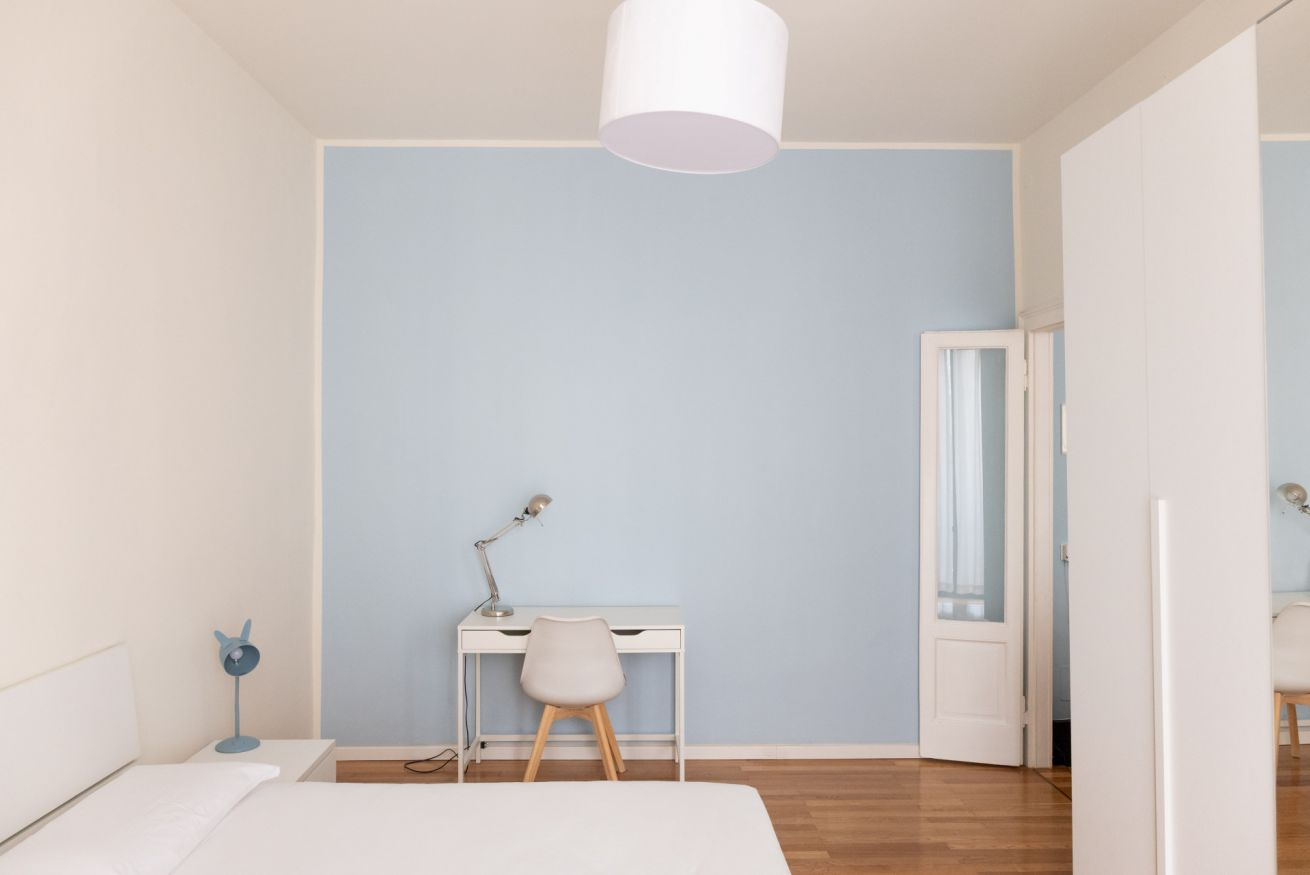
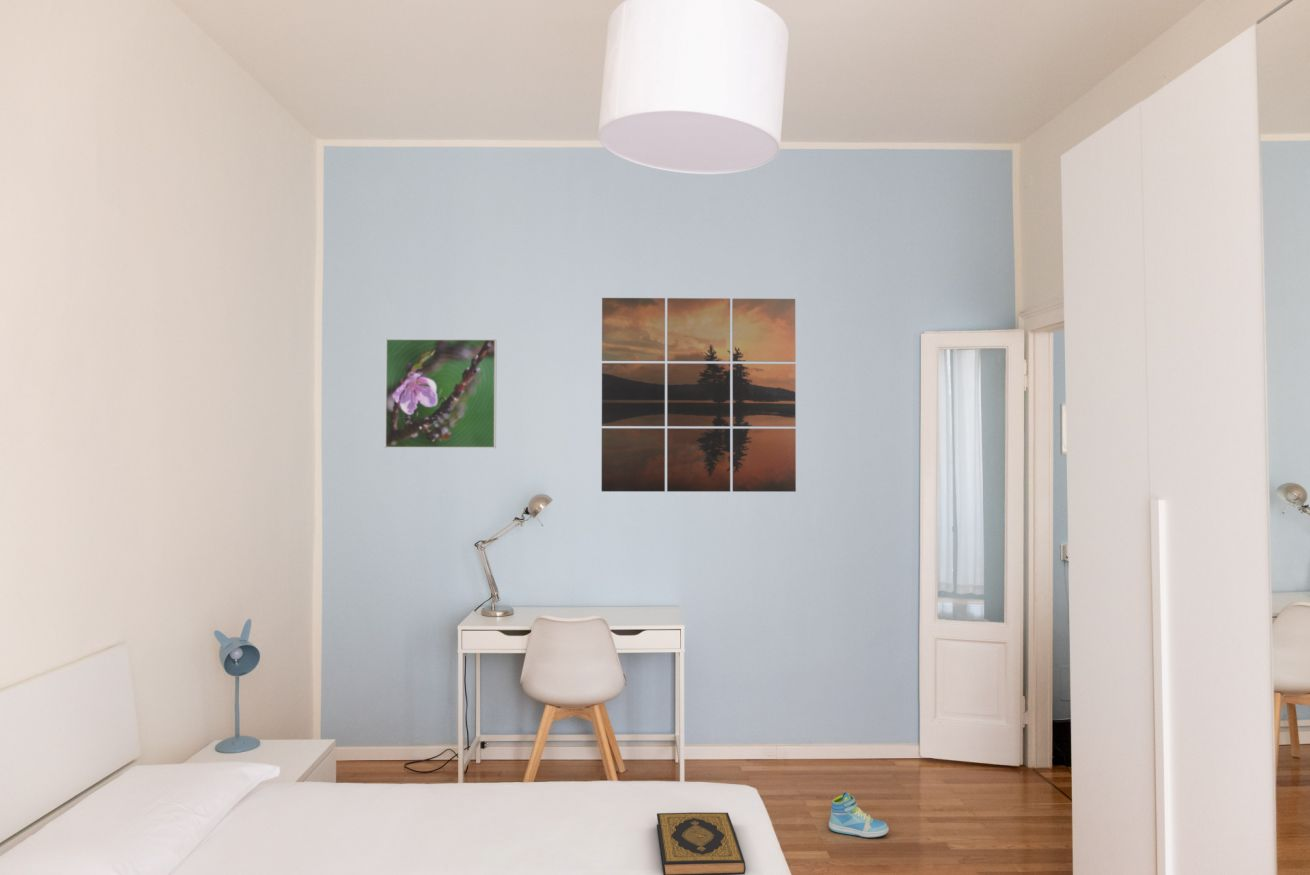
+ sneaker [828,791,890,839]
+ wall art [601,297,797,493]
+ hardback book [656,812,747,875]
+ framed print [384,338,498,449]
